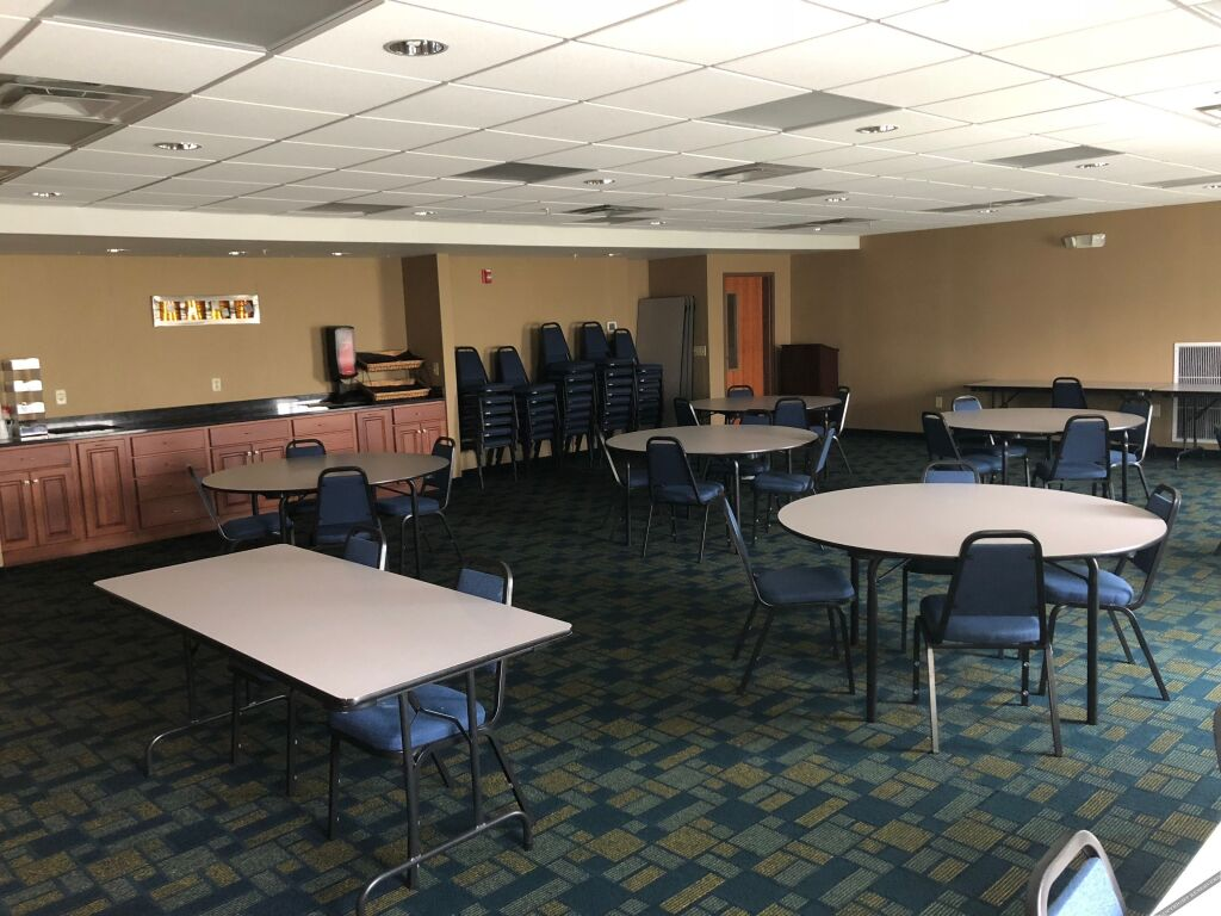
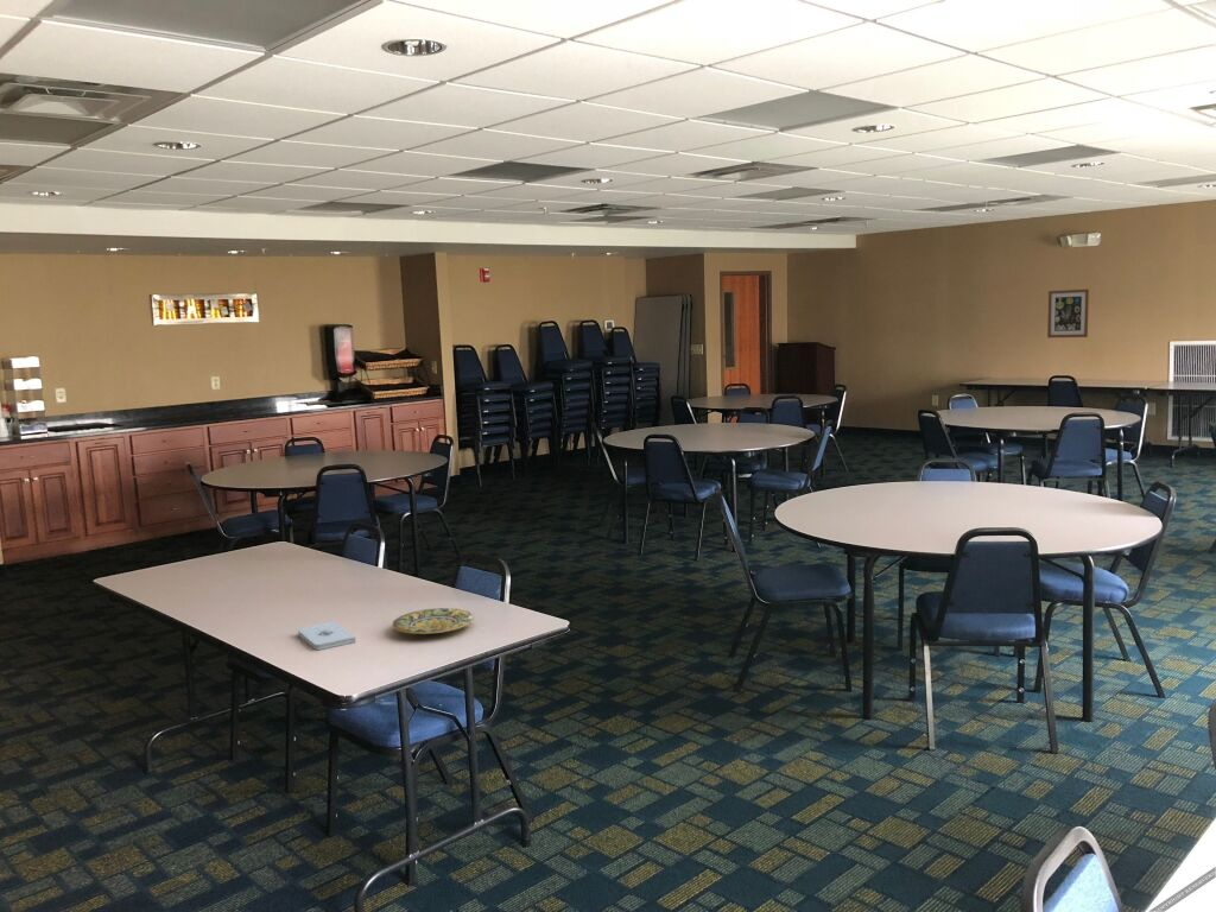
+ wall art [1046,289,1090,338]
+ plate [391,607,475,635]
+ notepad [297,621,357,651]
